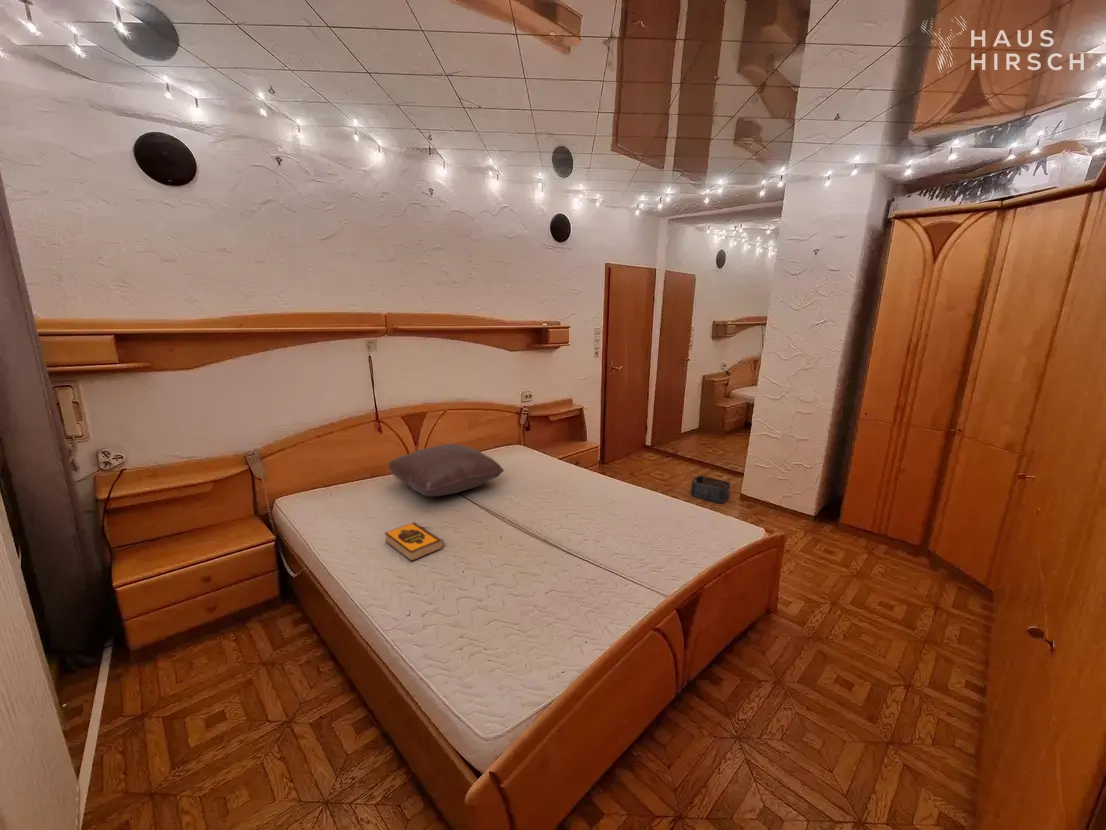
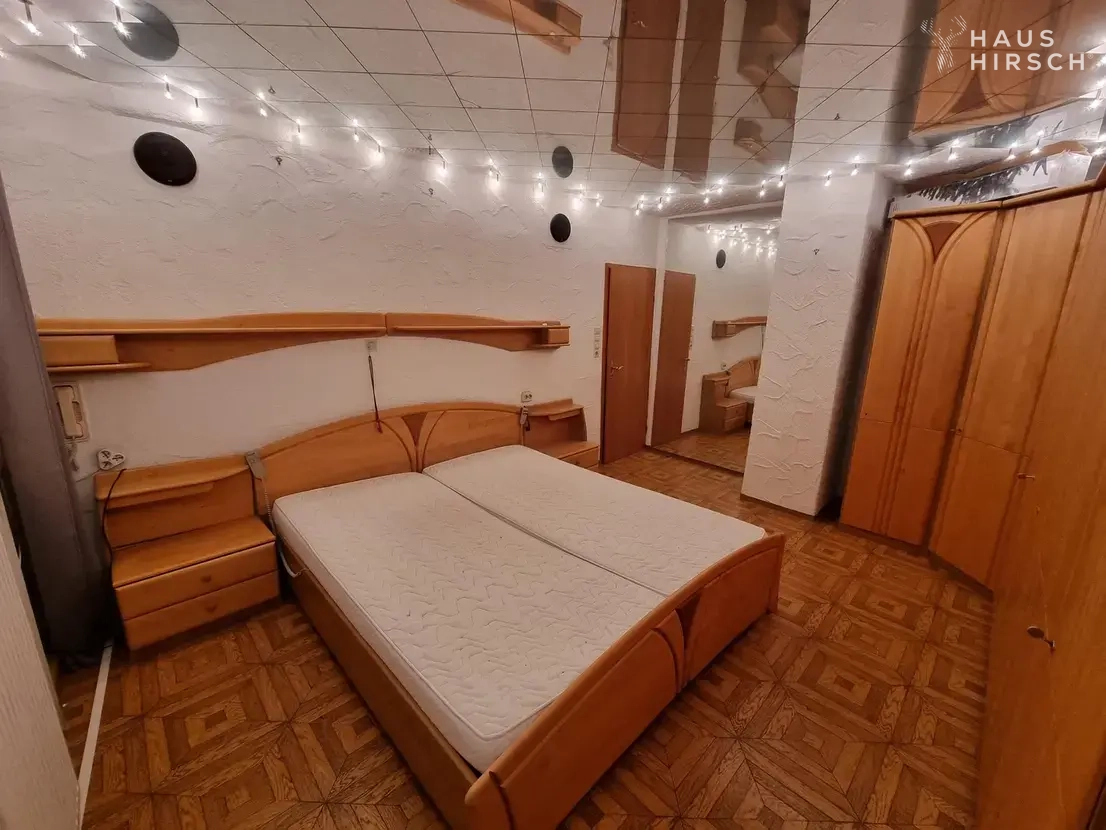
- pillow [387,443,505,497]
- storage bin [690,475,731,504]
- hardback book [384,521,445,563]
